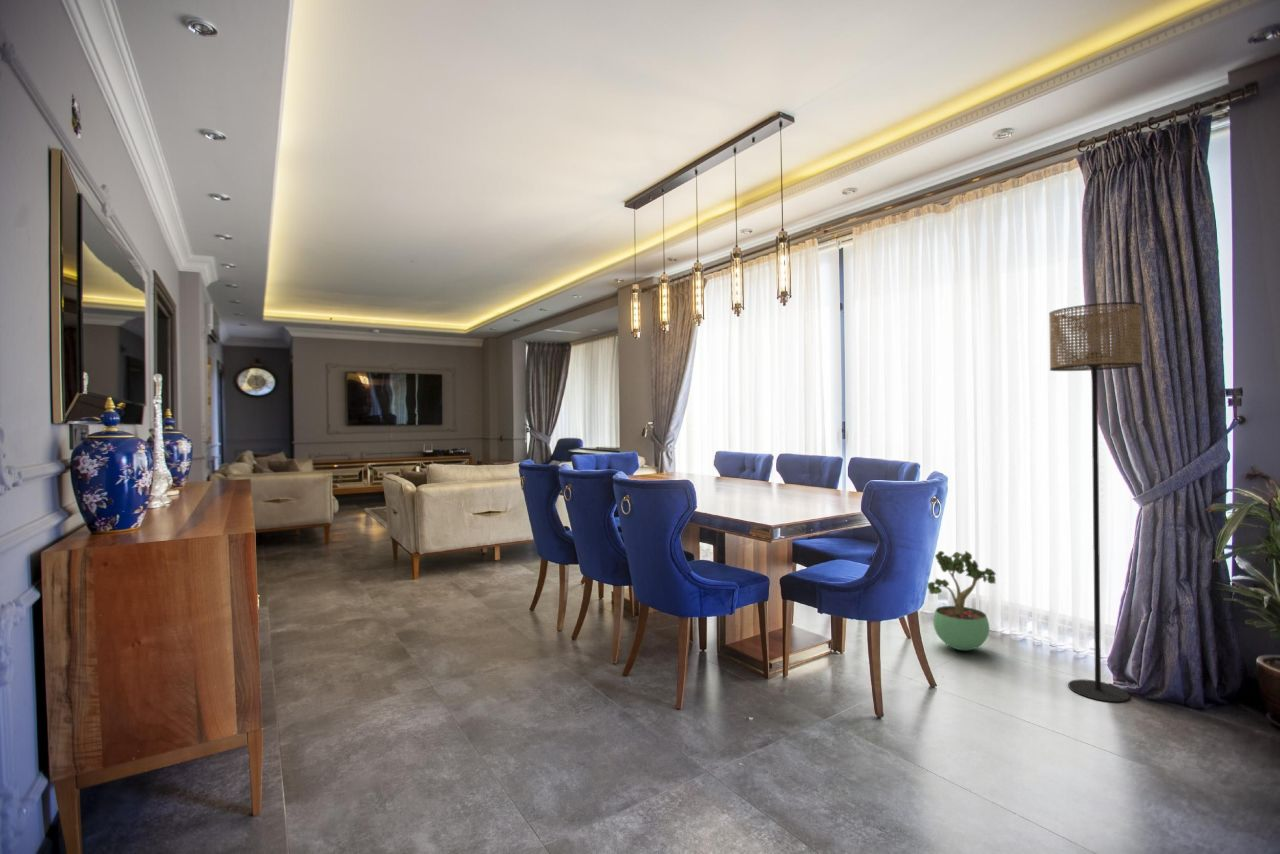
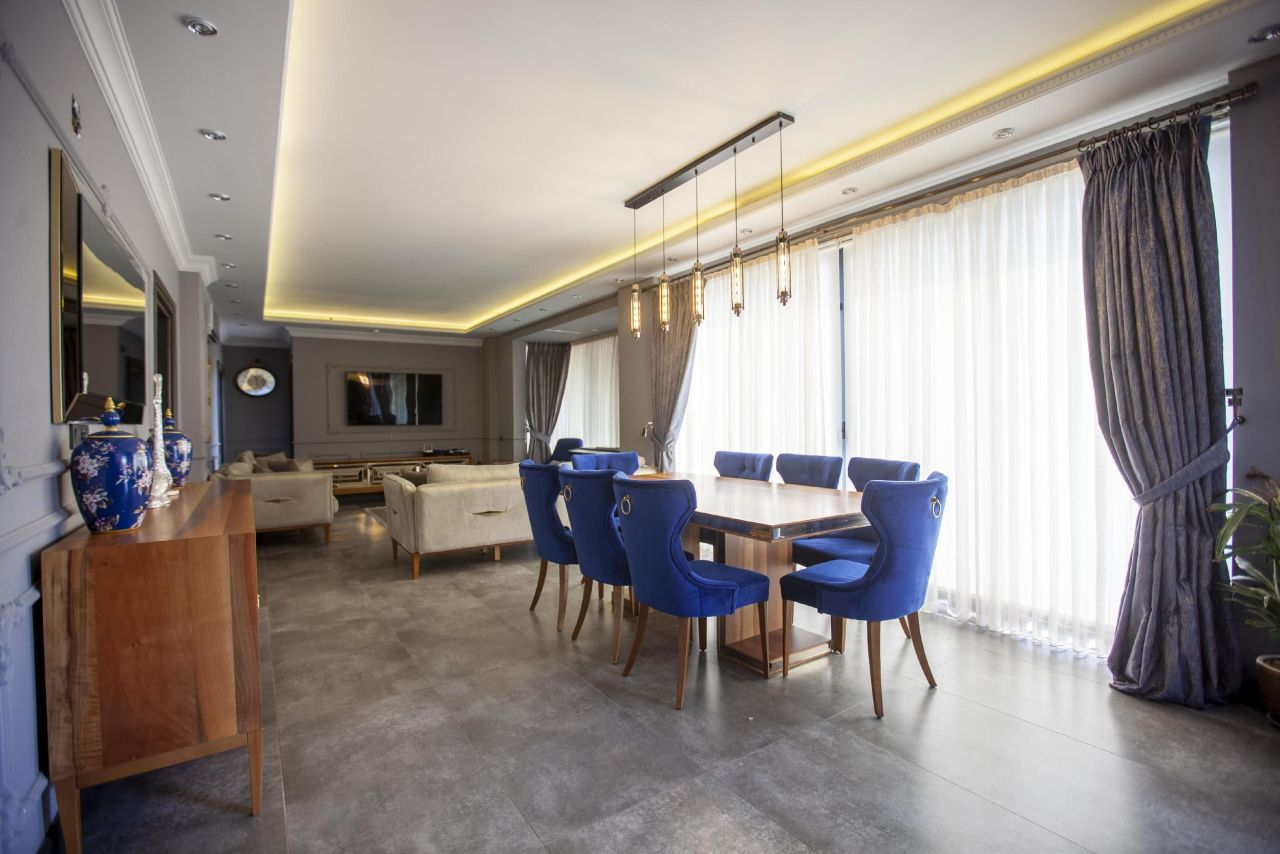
- floor lamp [1048,301,1144,703]
- potted plant [927,550,998,651]
